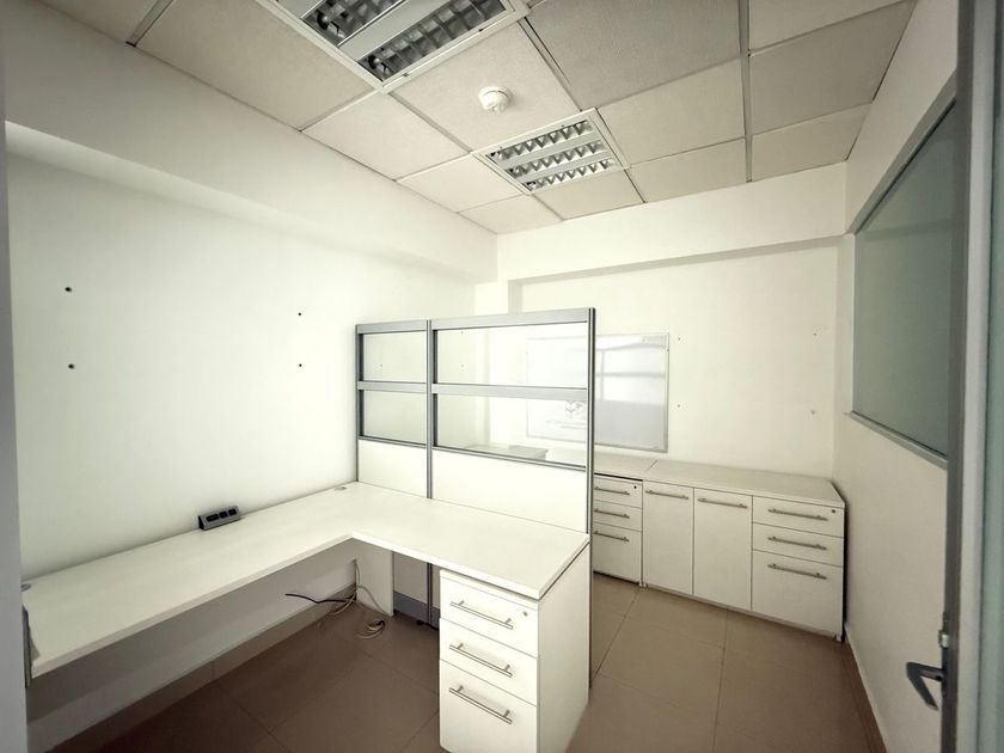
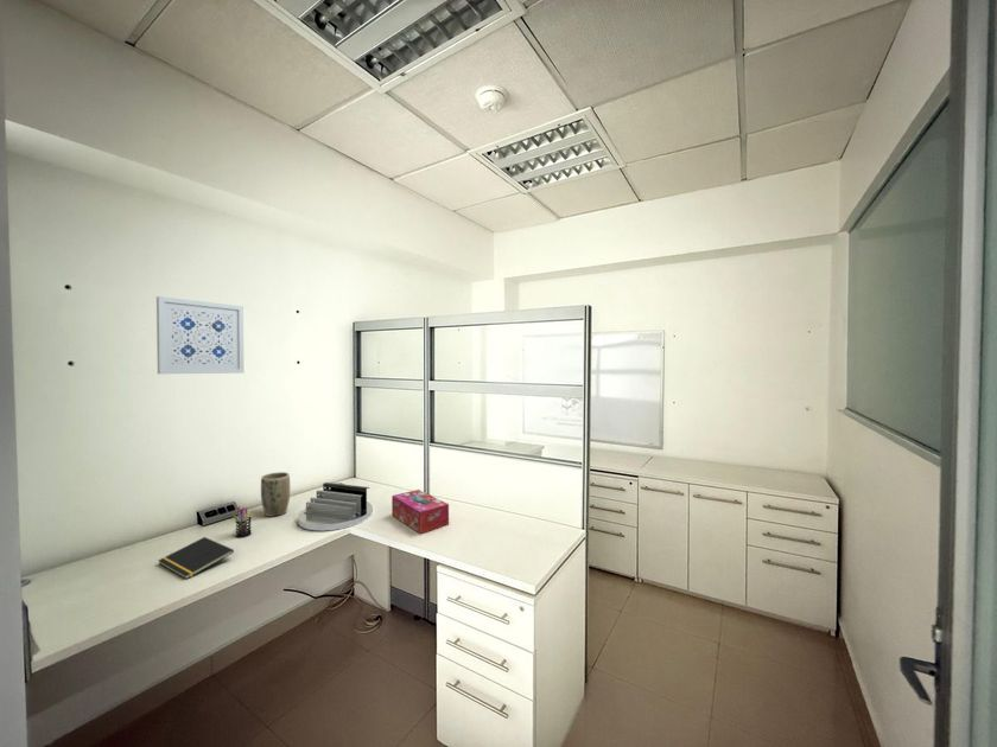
+ notepad [158,536,235,580]
+ desk organizer [297,481,374,532]
+ wall art [155,295,245,375]
+ plant pot [260,471,291,518]
+ pen holder [231,506,253,538]
+ tissue box [390,489,450,535]
